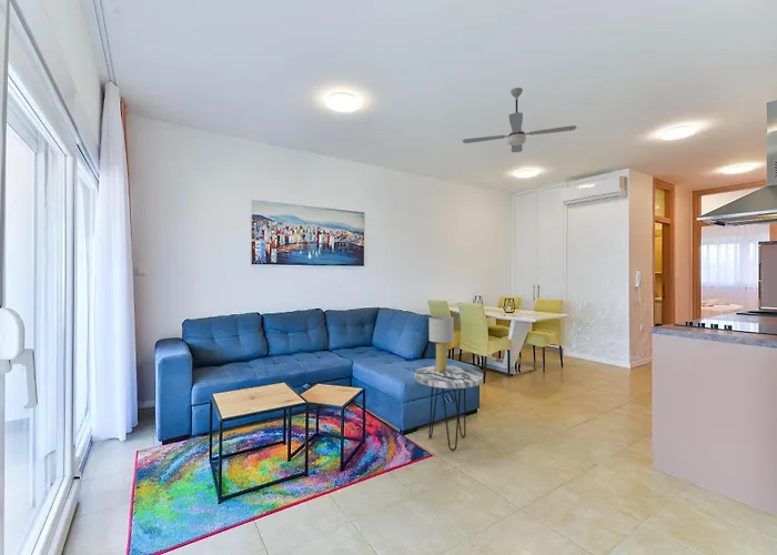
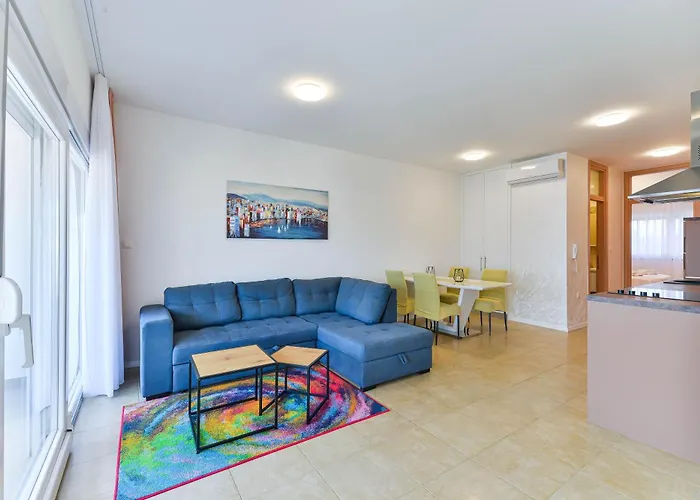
- side table [414,365,484,452]
- table lamp [412,315,470,380]
- ceiling fan [462,87,577,153]
